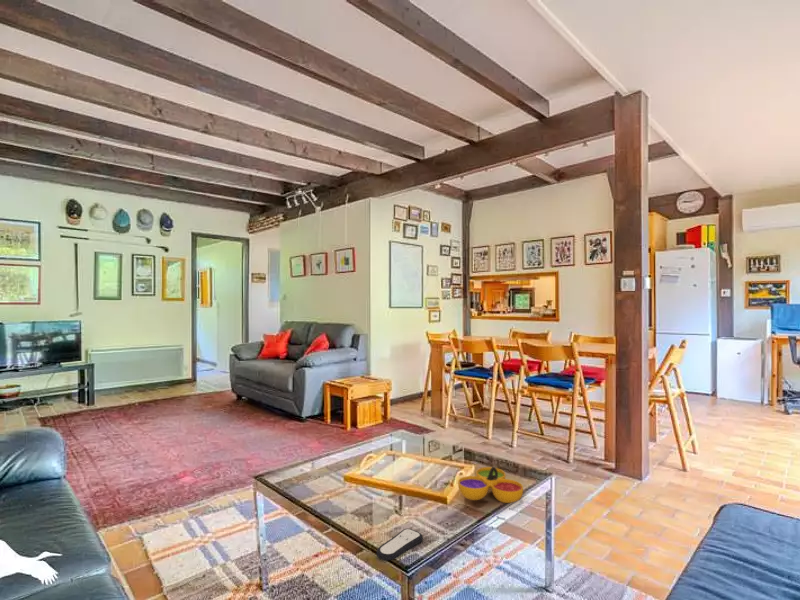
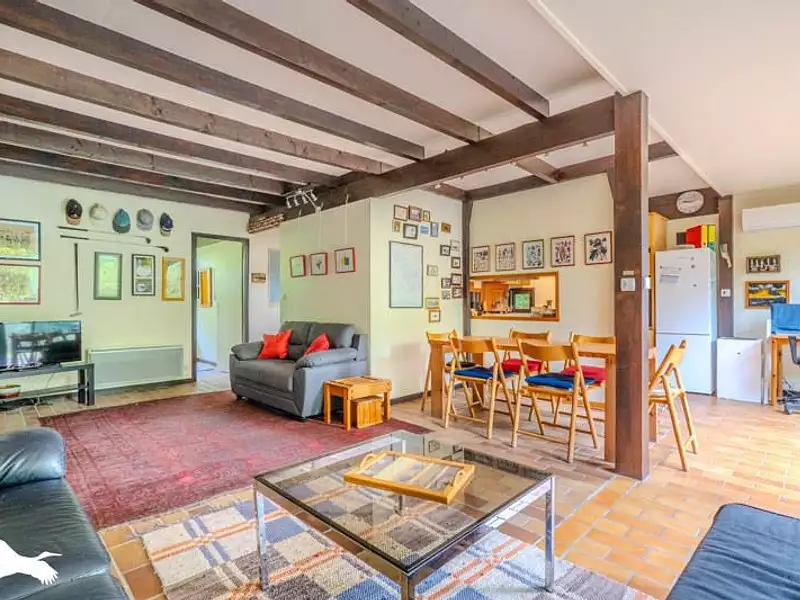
- decorative bowl [457,466,524,504]
- remote control [375,528,424,561]
